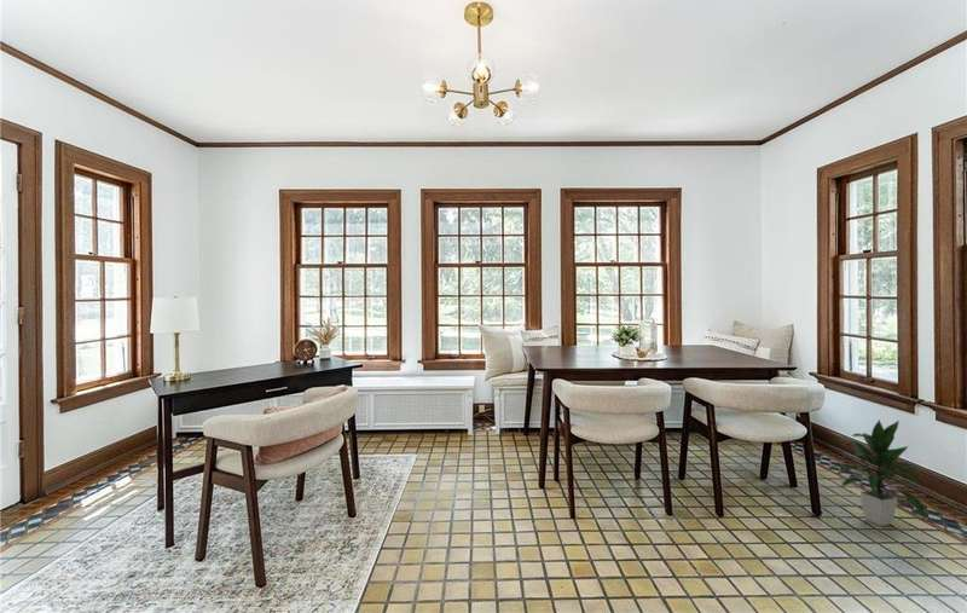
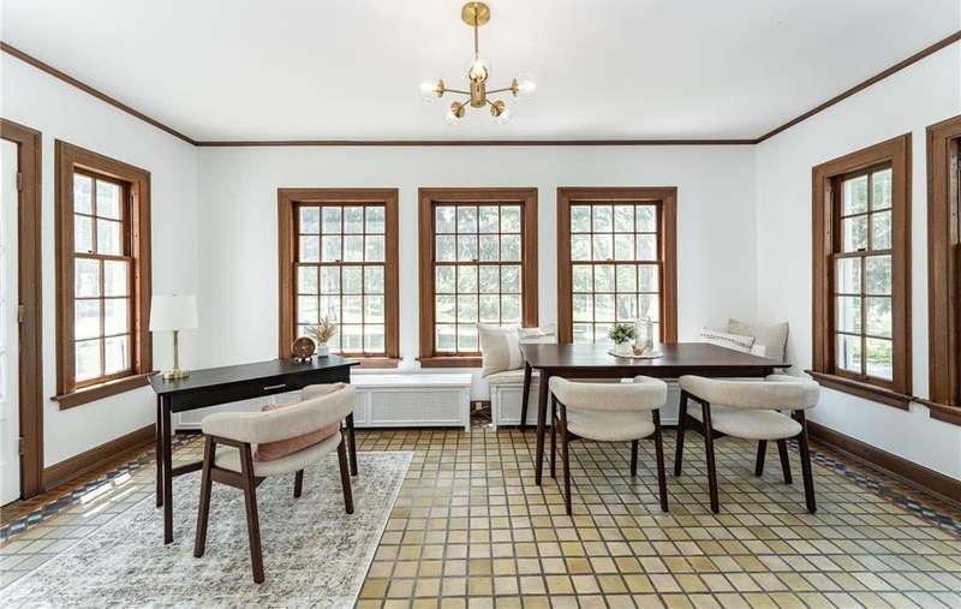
- indoor plant [830,418,928,527]
